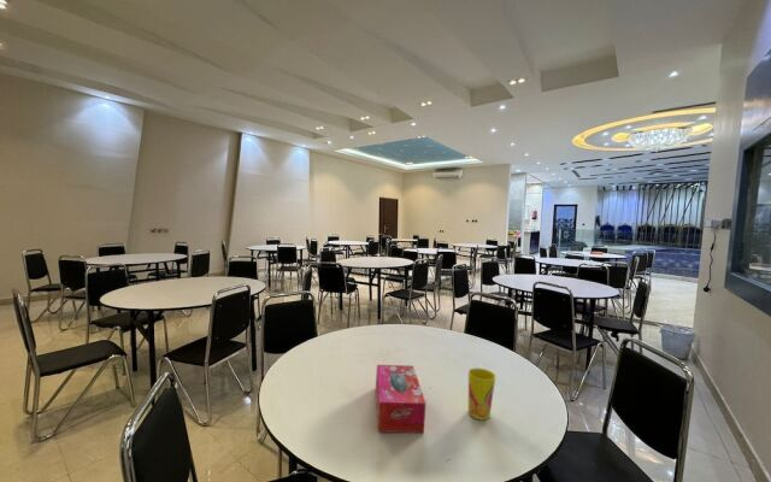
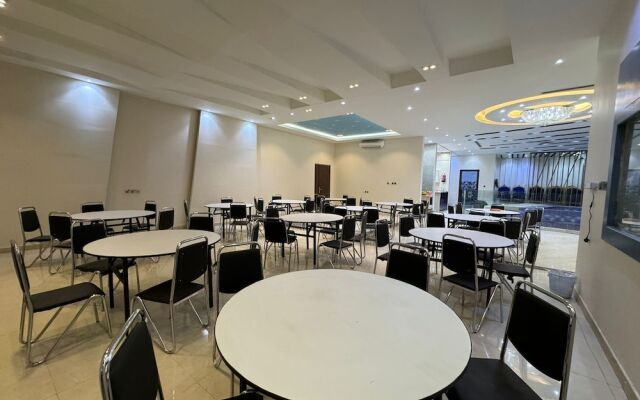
- tissue box [375,364,426,434]
- cup [467,366,496,421]
